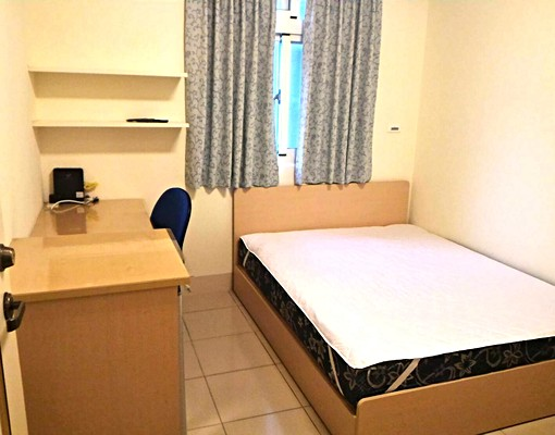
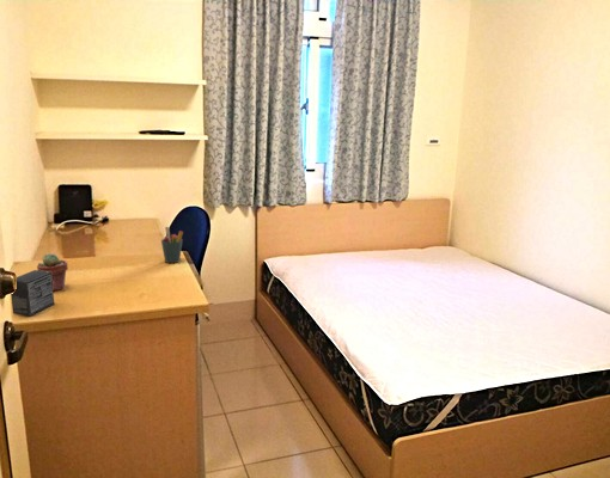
+ small box [10,269,55,317]
+ pen holder [160,226,184,264]
+ potted succulent [36,252,69,292]
